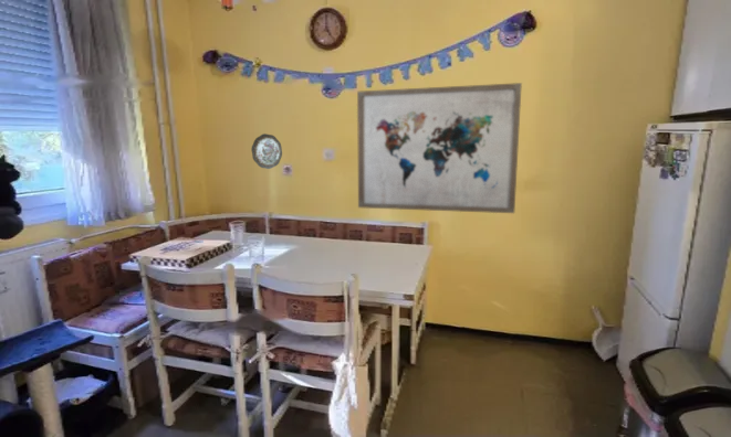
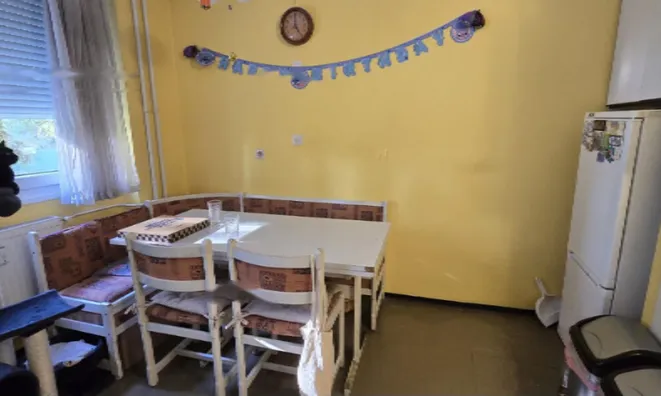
- wall art [356,82,523,214]
- decorative plate [250,132,283,170]
